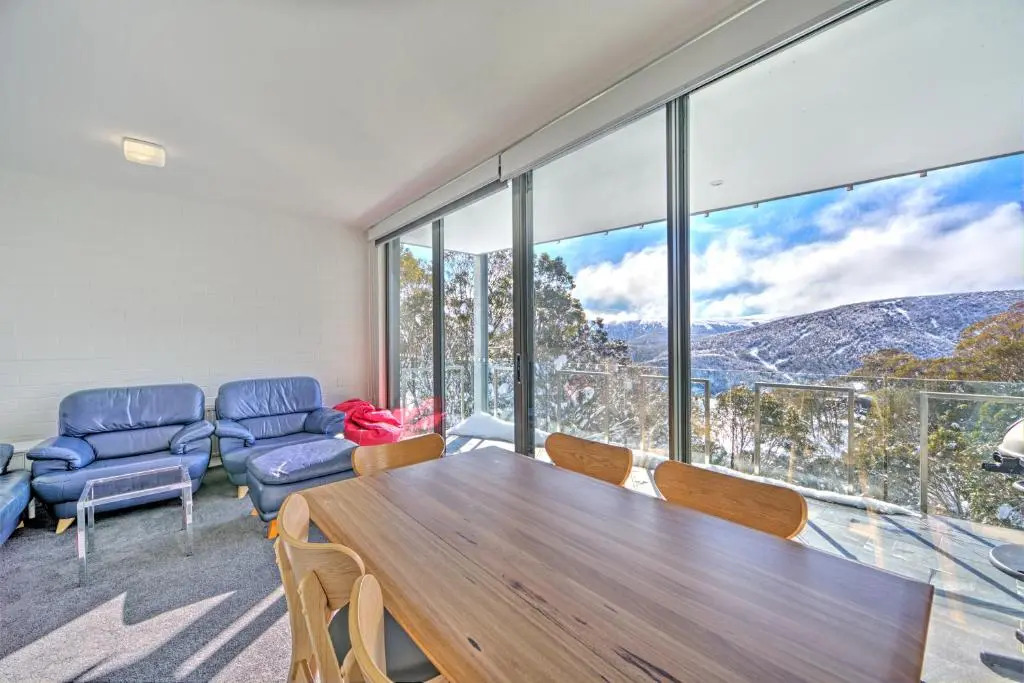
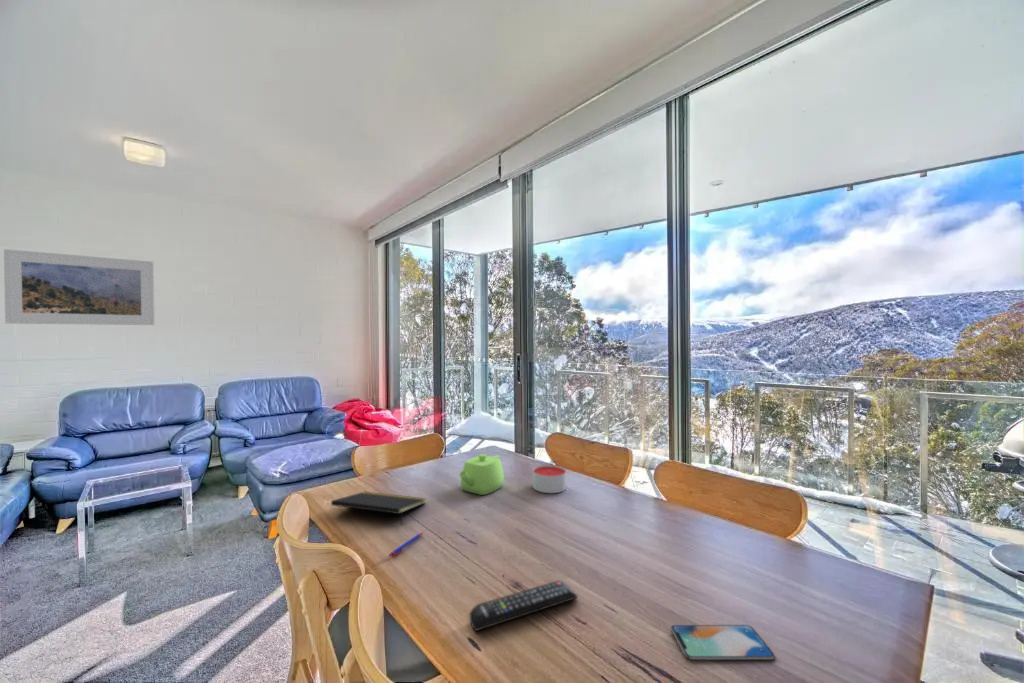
+ smartphone [670,624,776,661]
+ remote control [469,579,579,632]
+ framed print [3,248,156,326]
+ pen [388,531,424,558]
+ notepad [330,491,427,526]
+ teapot [459,453,505,496]
+ candle [532,464,567,494]
